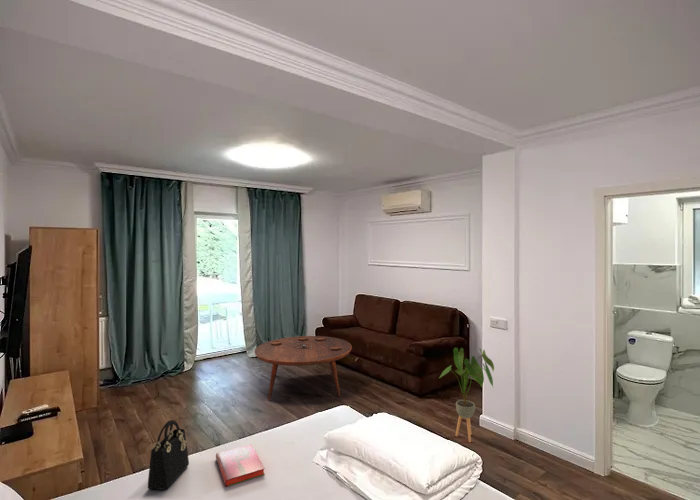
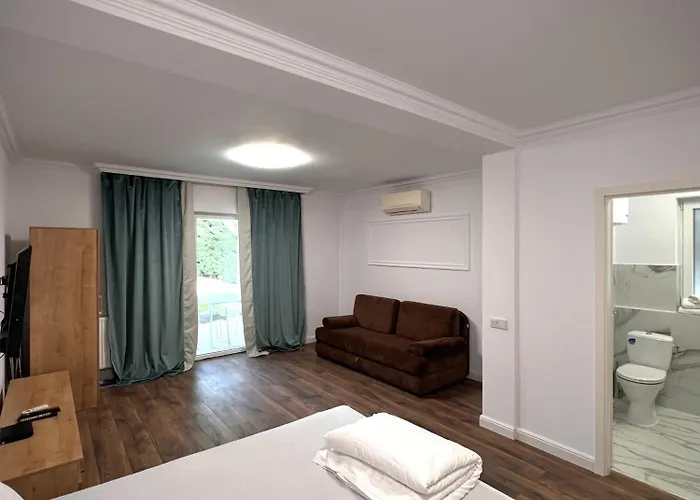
- hardback book [215,443,266,488]
- handbag [147,419,190,491]
- house plant [437,347,495,443]
- coffee table [254,335,353,402]
